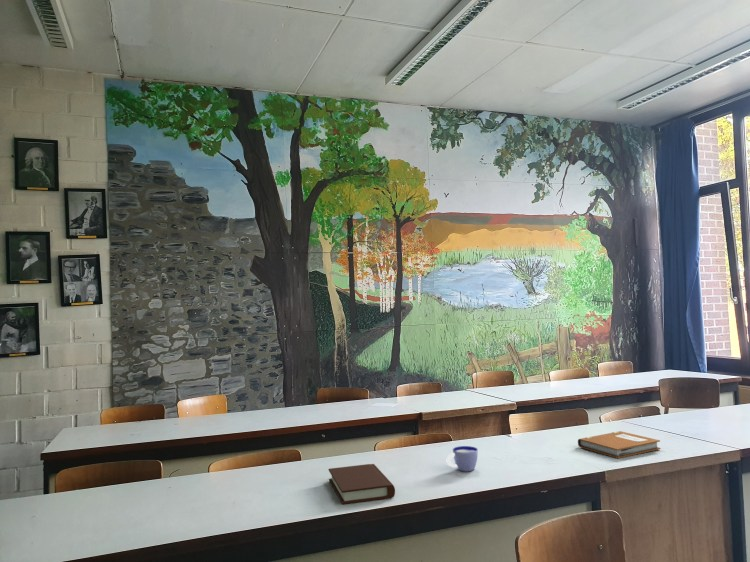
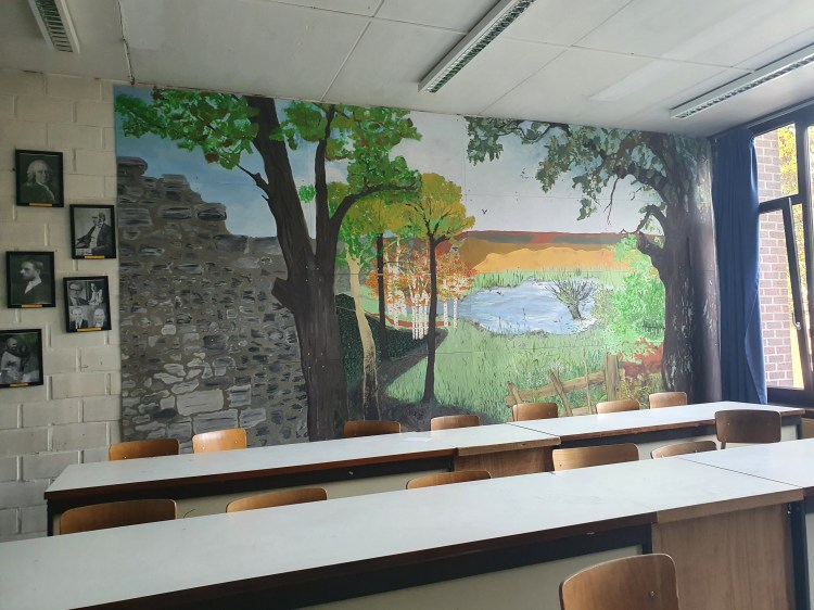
- notebook [577,430,662,459]
- book [327,463,396,505]
- cup [446,445,479,473]
